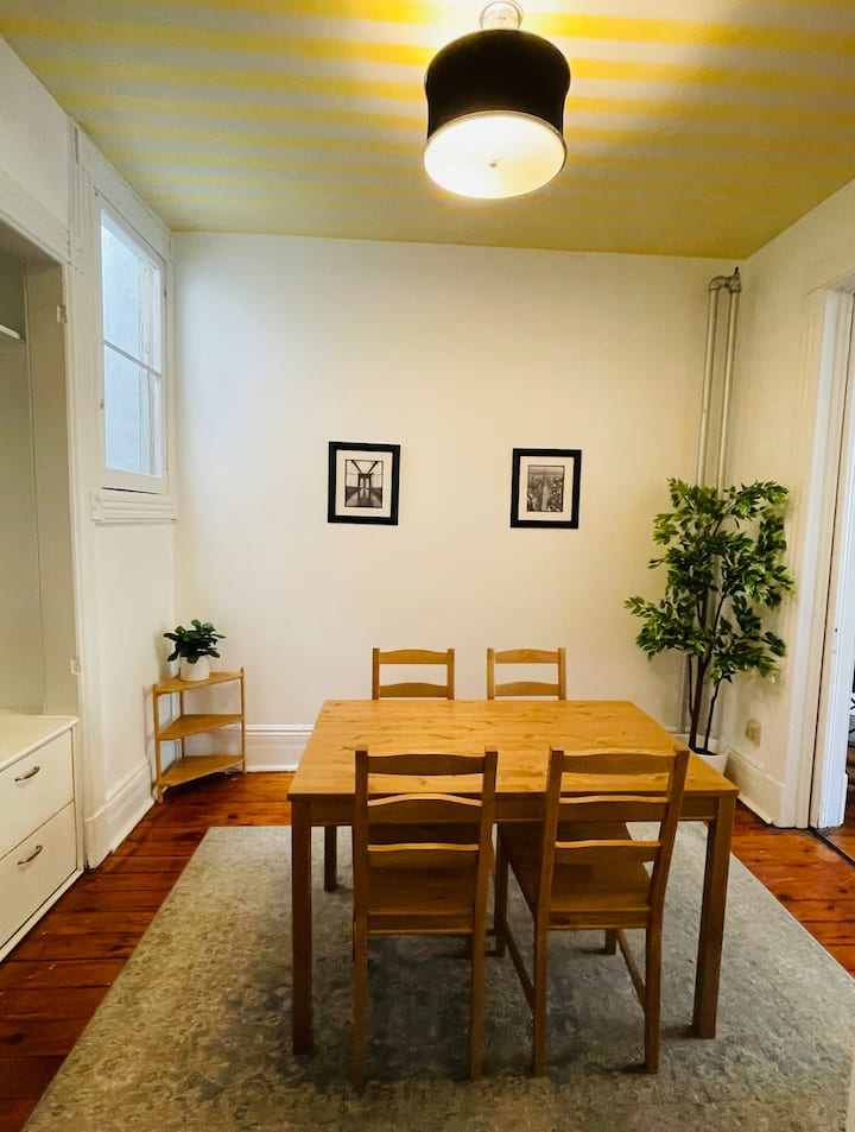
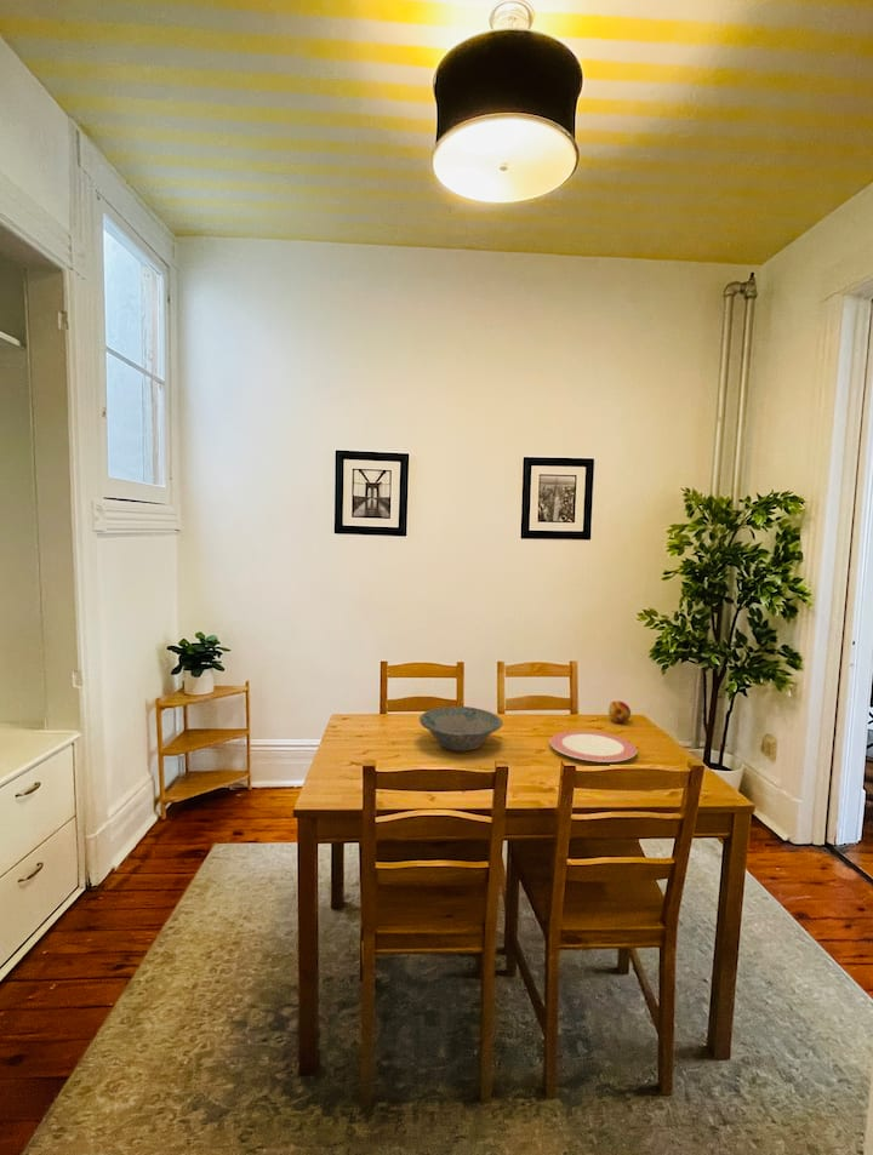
+ plate [548,730,638,764]
+ bowl [418,705,504,751]
+ fruit [607,701,632,724]
